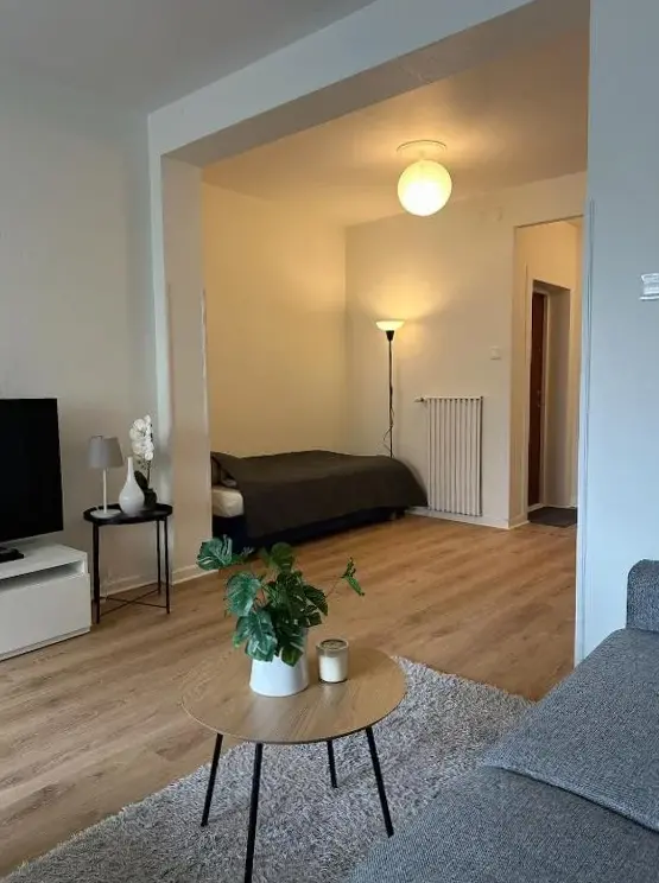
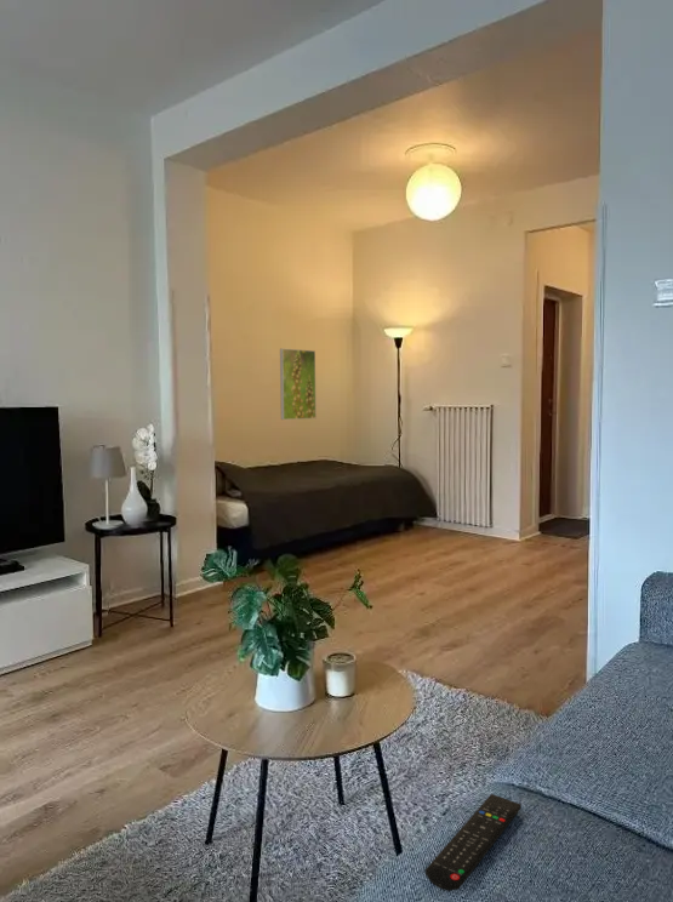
+ remote control [424,793,523,892]
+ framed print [279,348,318,421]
